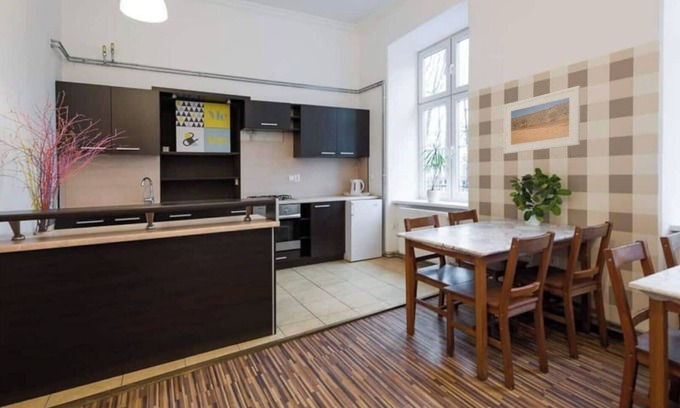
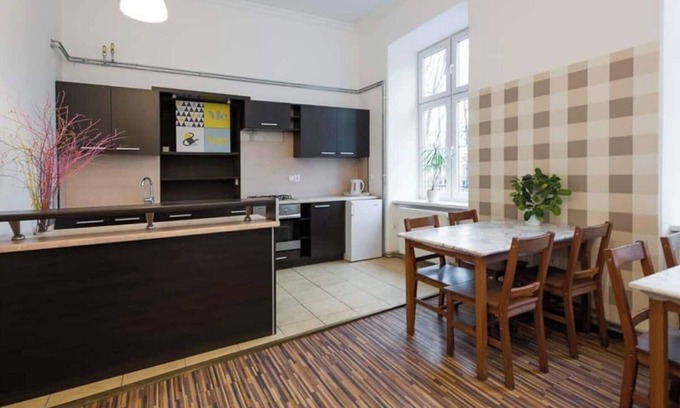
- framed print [502,85,581,155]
